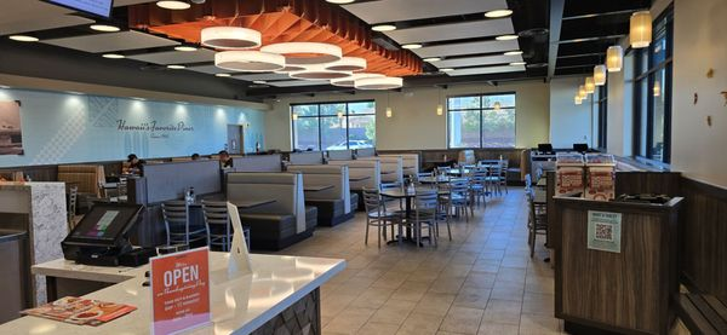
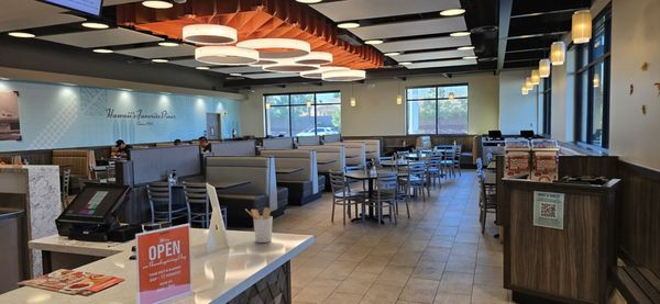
+ utensil holder [244,206,274,244]
